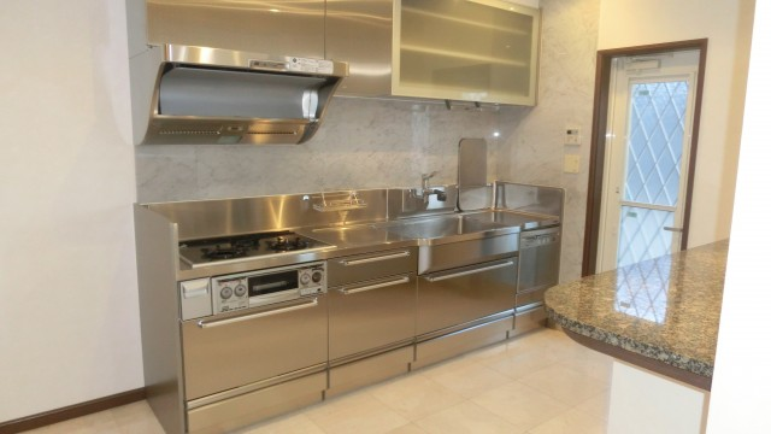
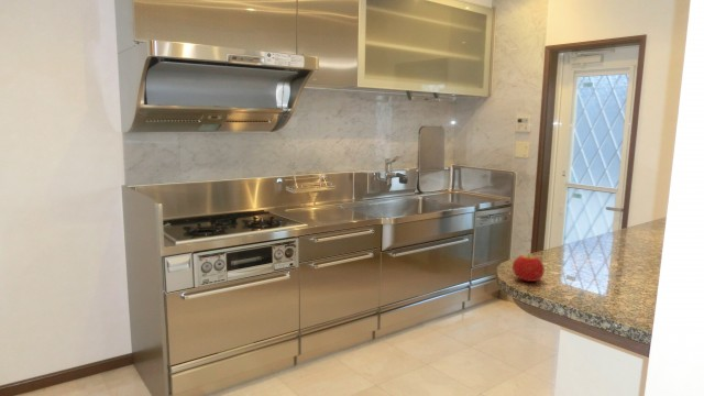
+ fruit [512,253,546,283]
